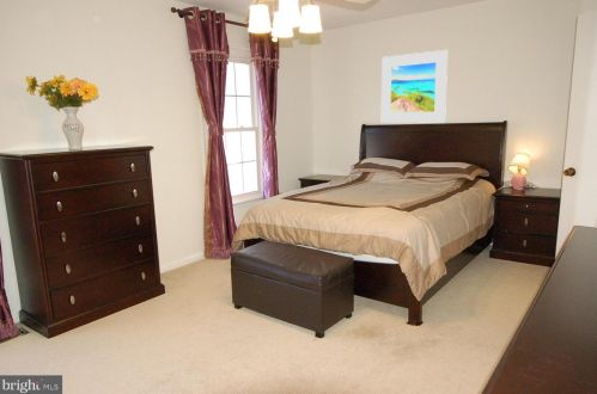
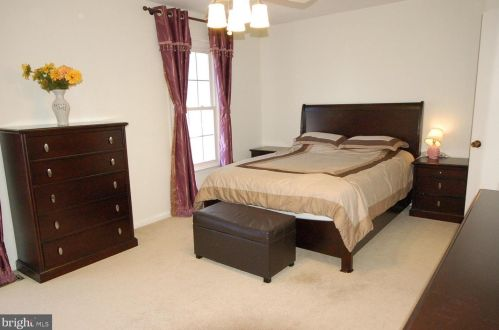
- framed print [380,49,449,124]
